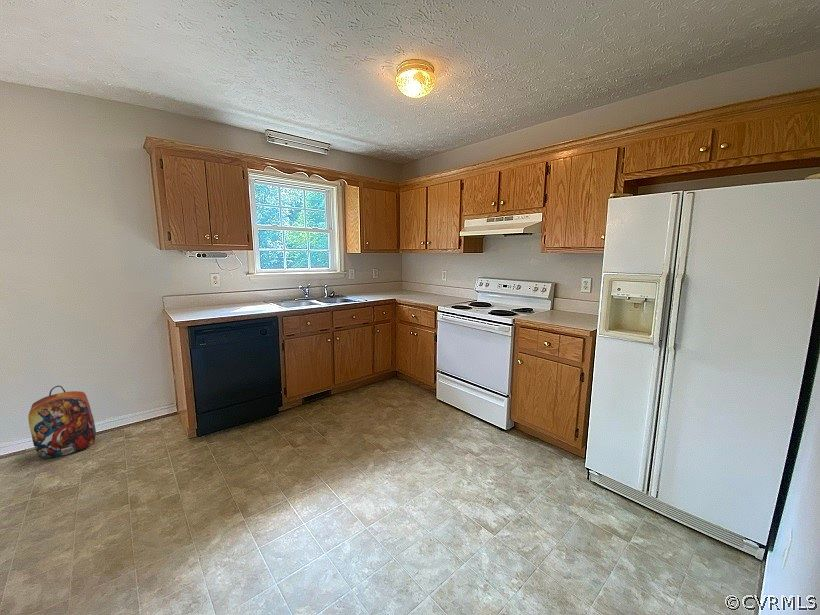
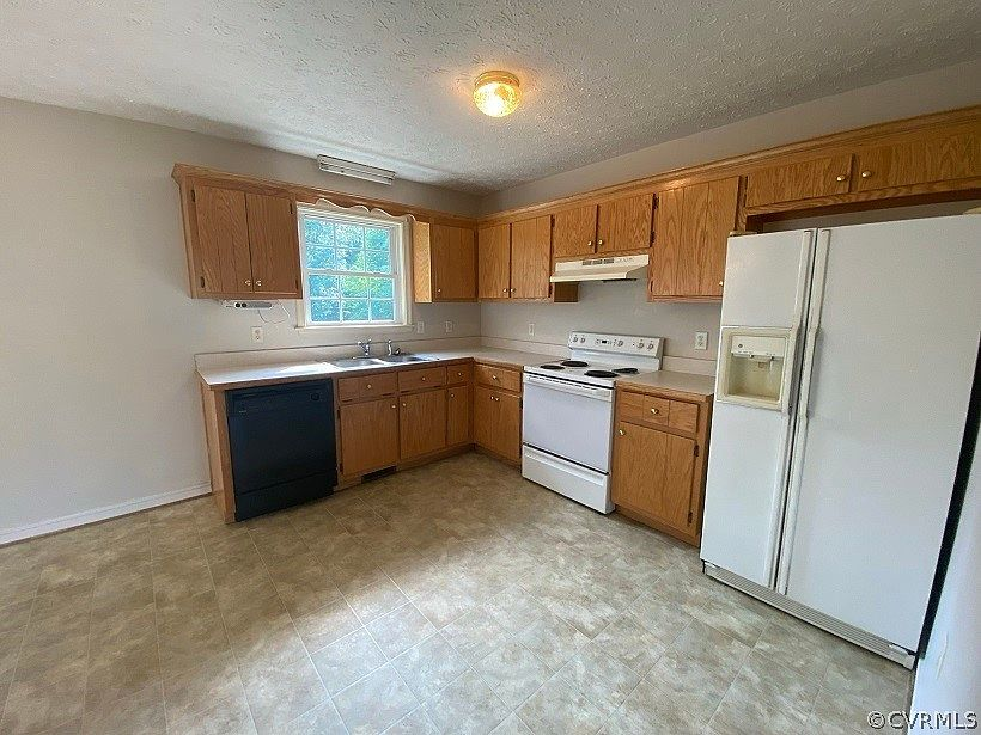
- backpack [27,385,97,460]
